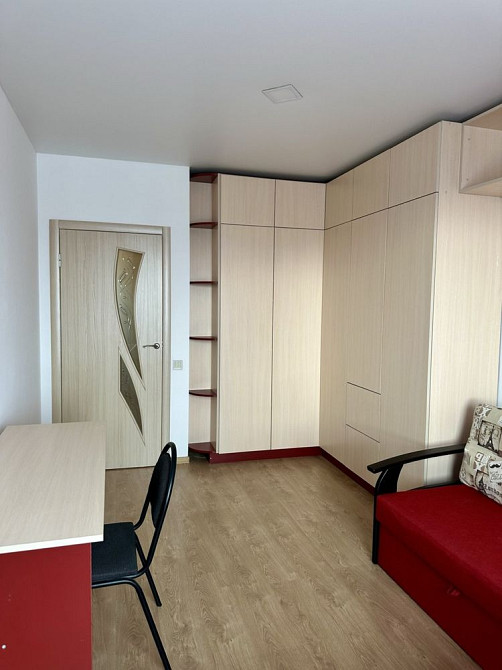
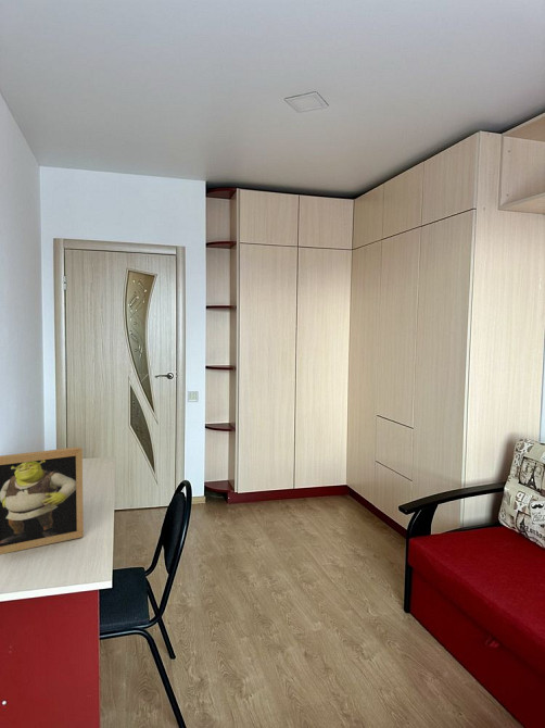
+ picture frame [0,445,85,555]
